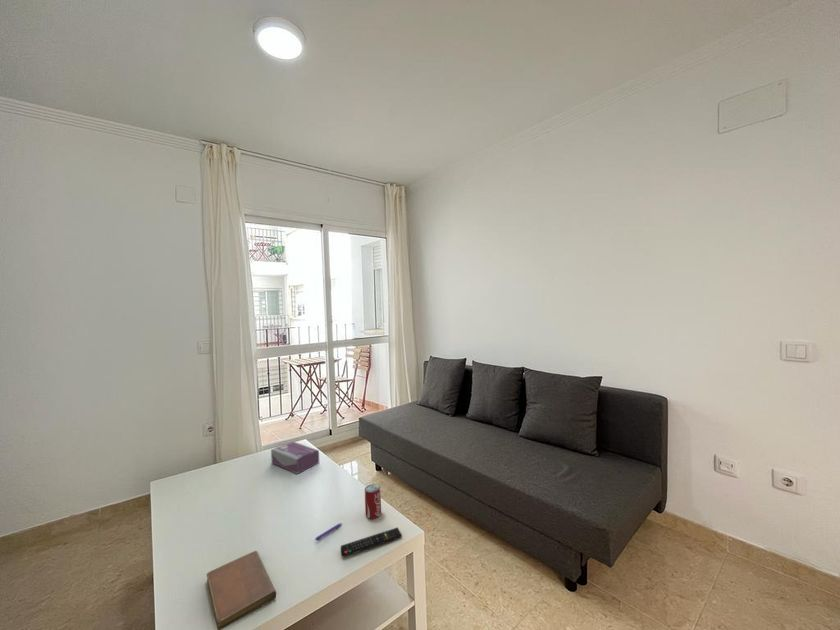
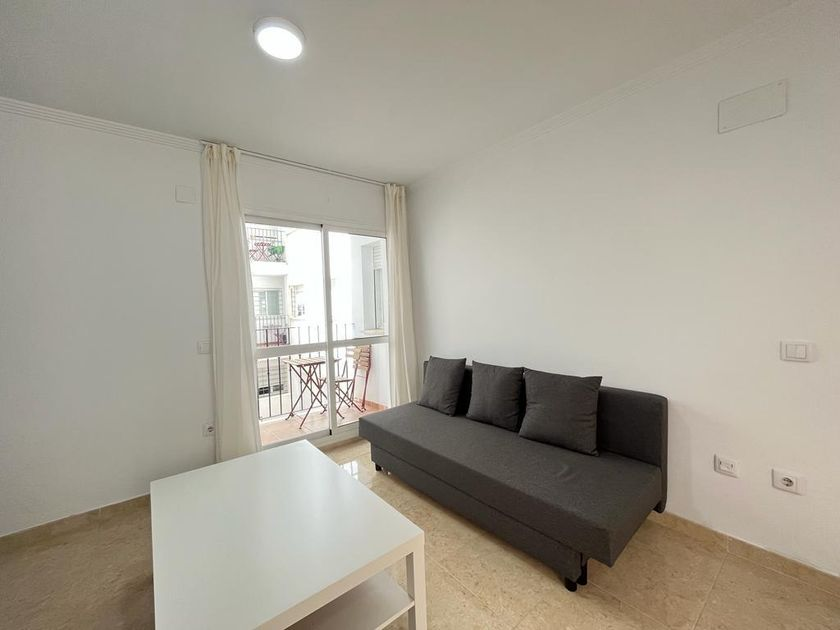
- notebook [206,550,277,630]
- remote control [340,526,403,558]
- tissue box [270,441,320,475]
- beverage can [364,483,382,520]
- pen [314,522,343,542]
